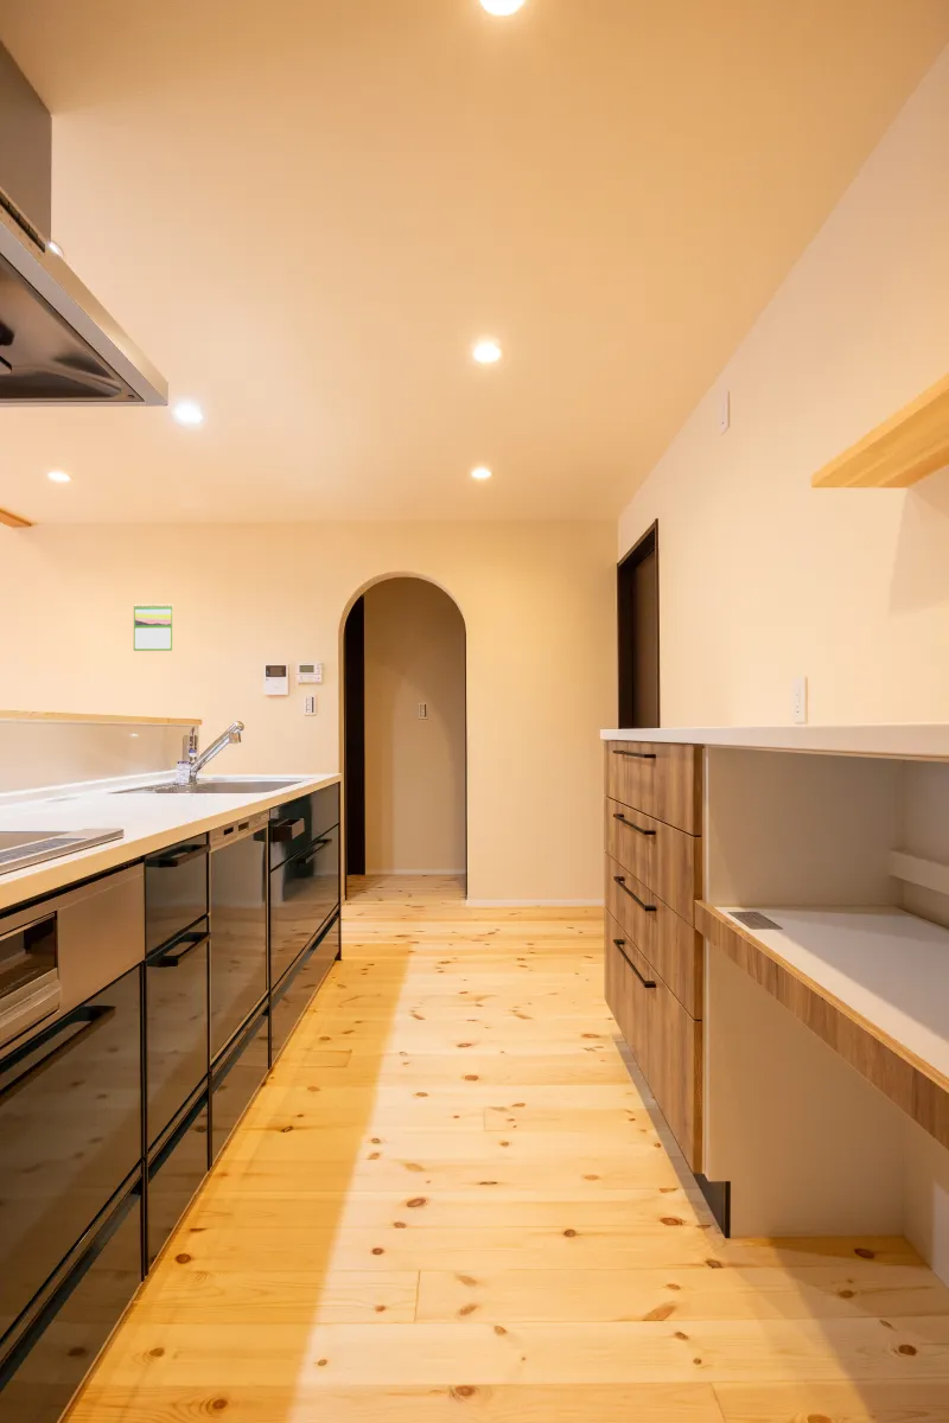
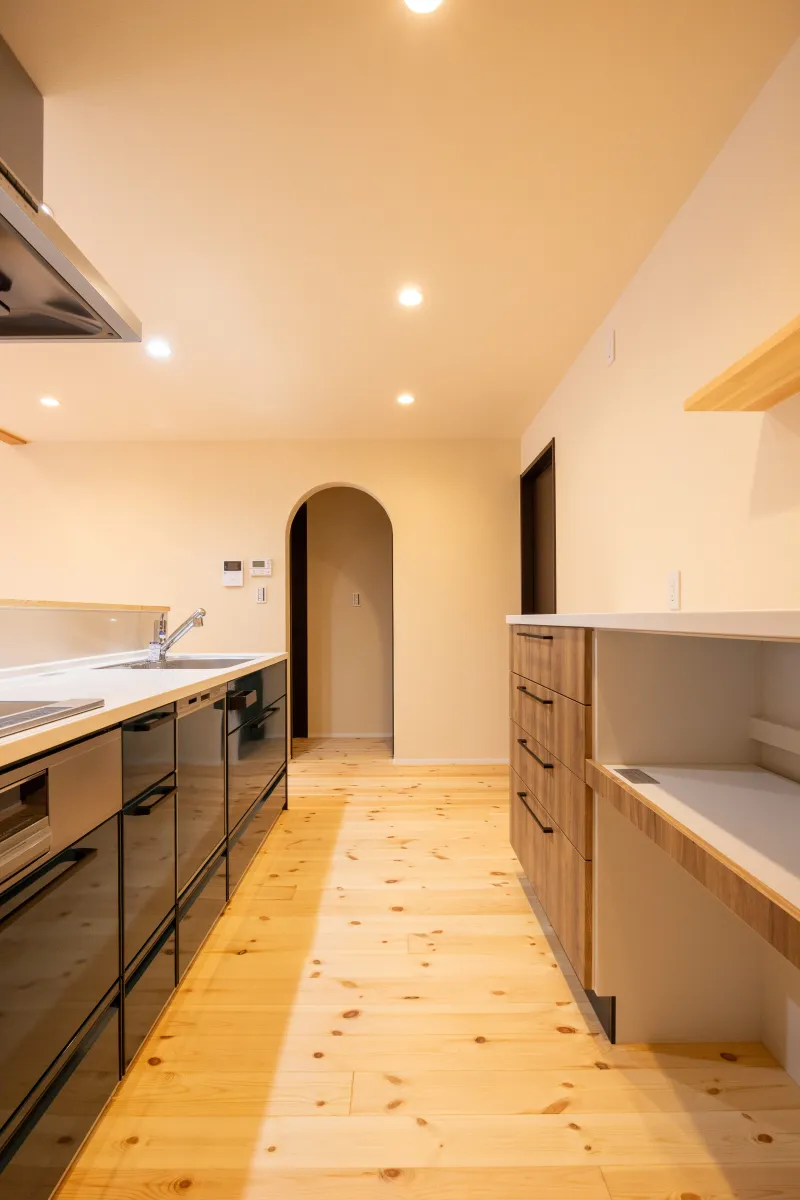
- calendar [133,602,174,652]
